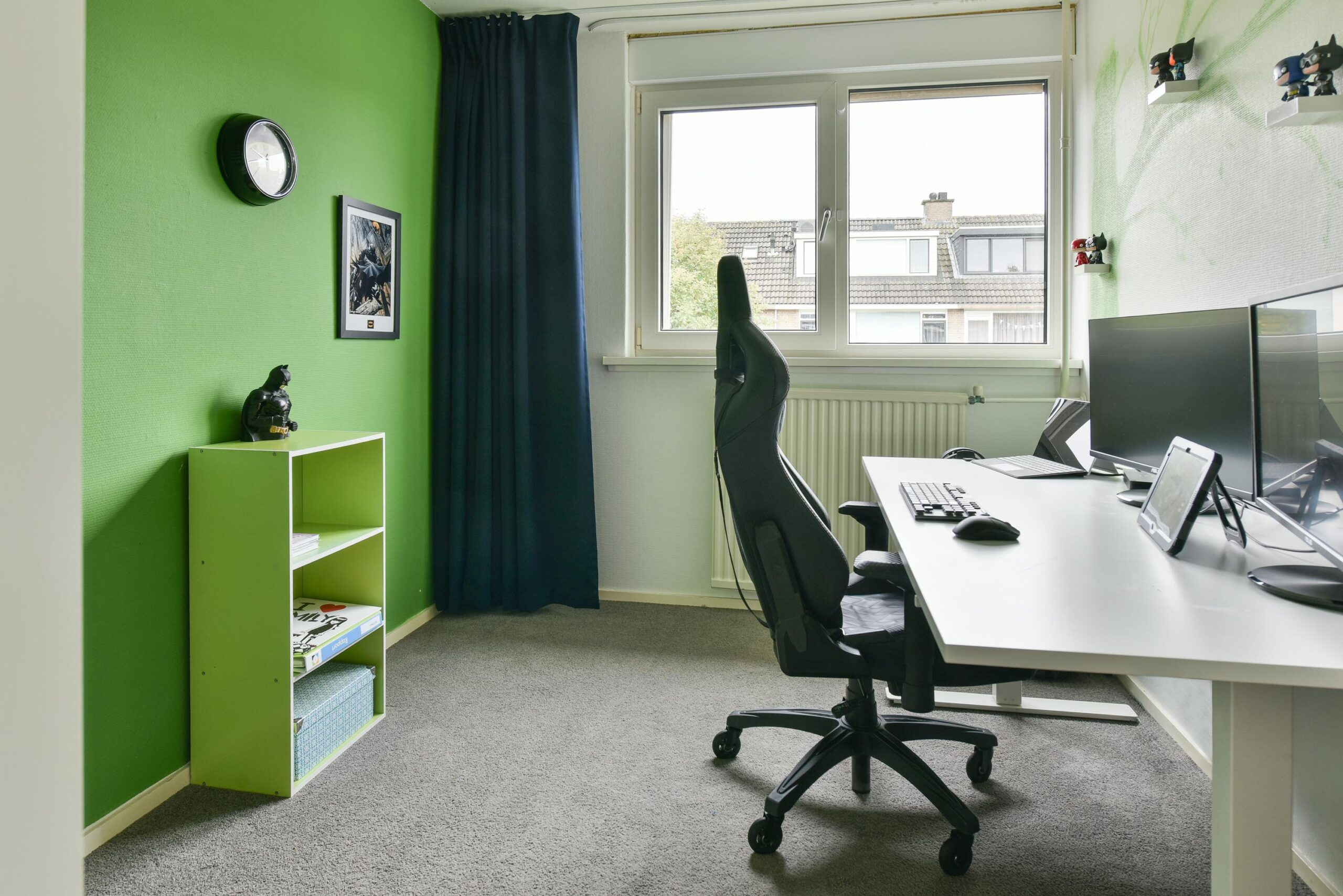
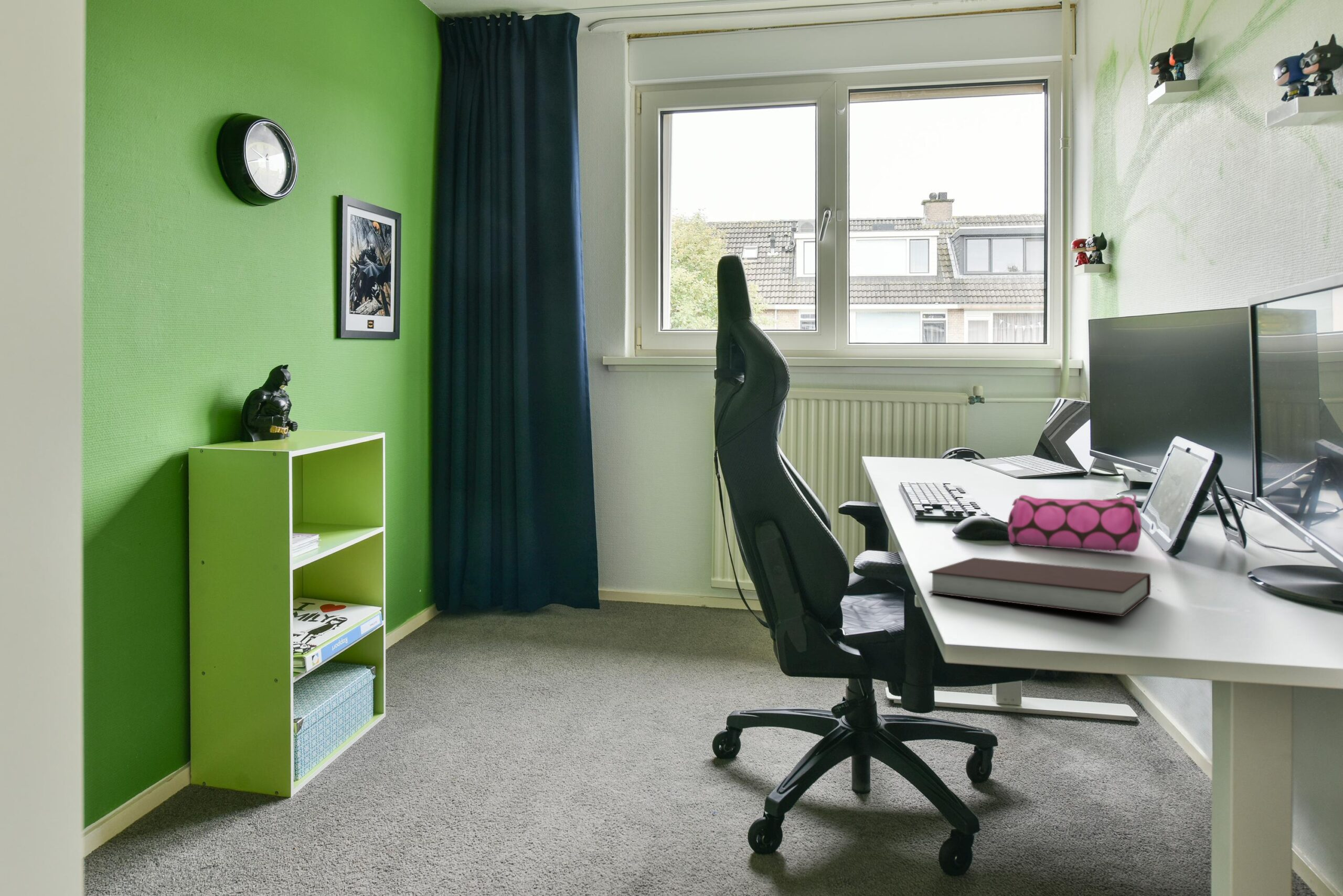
+ pencil case [1007,494,1142,553]
+ notebook [928,557,1152,617]
